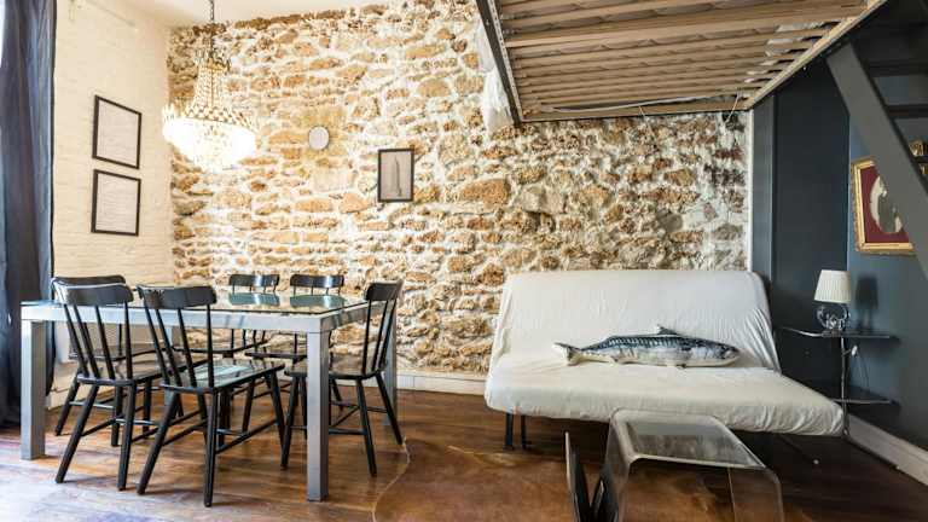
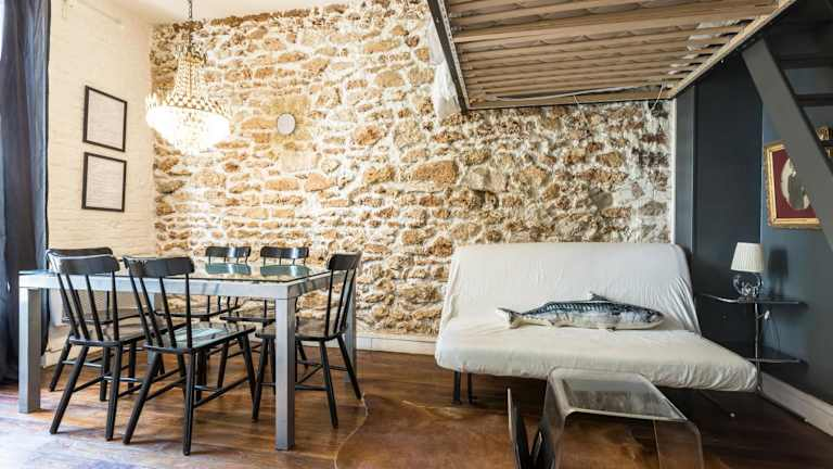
- wall art [376,146,416,204]
